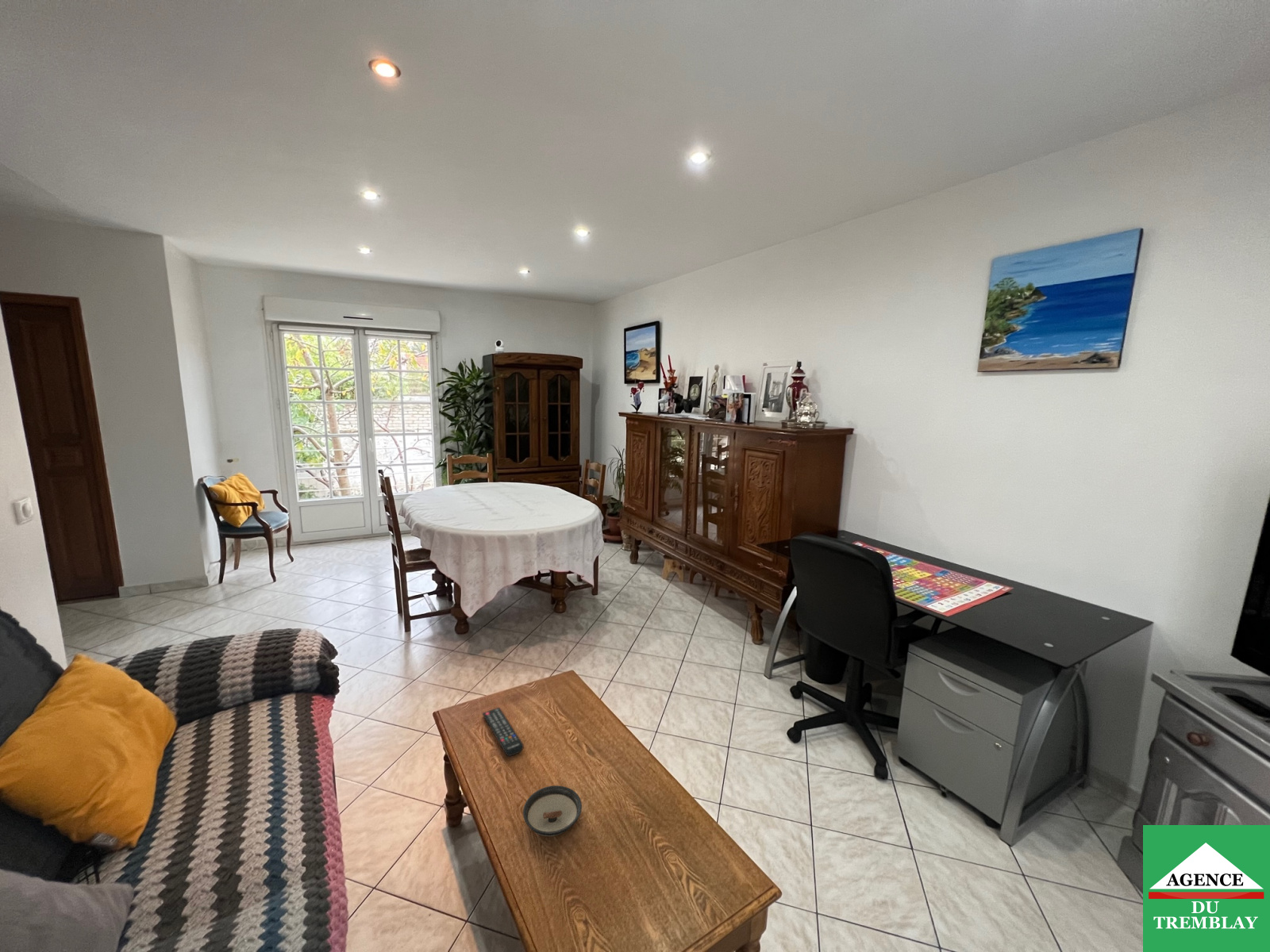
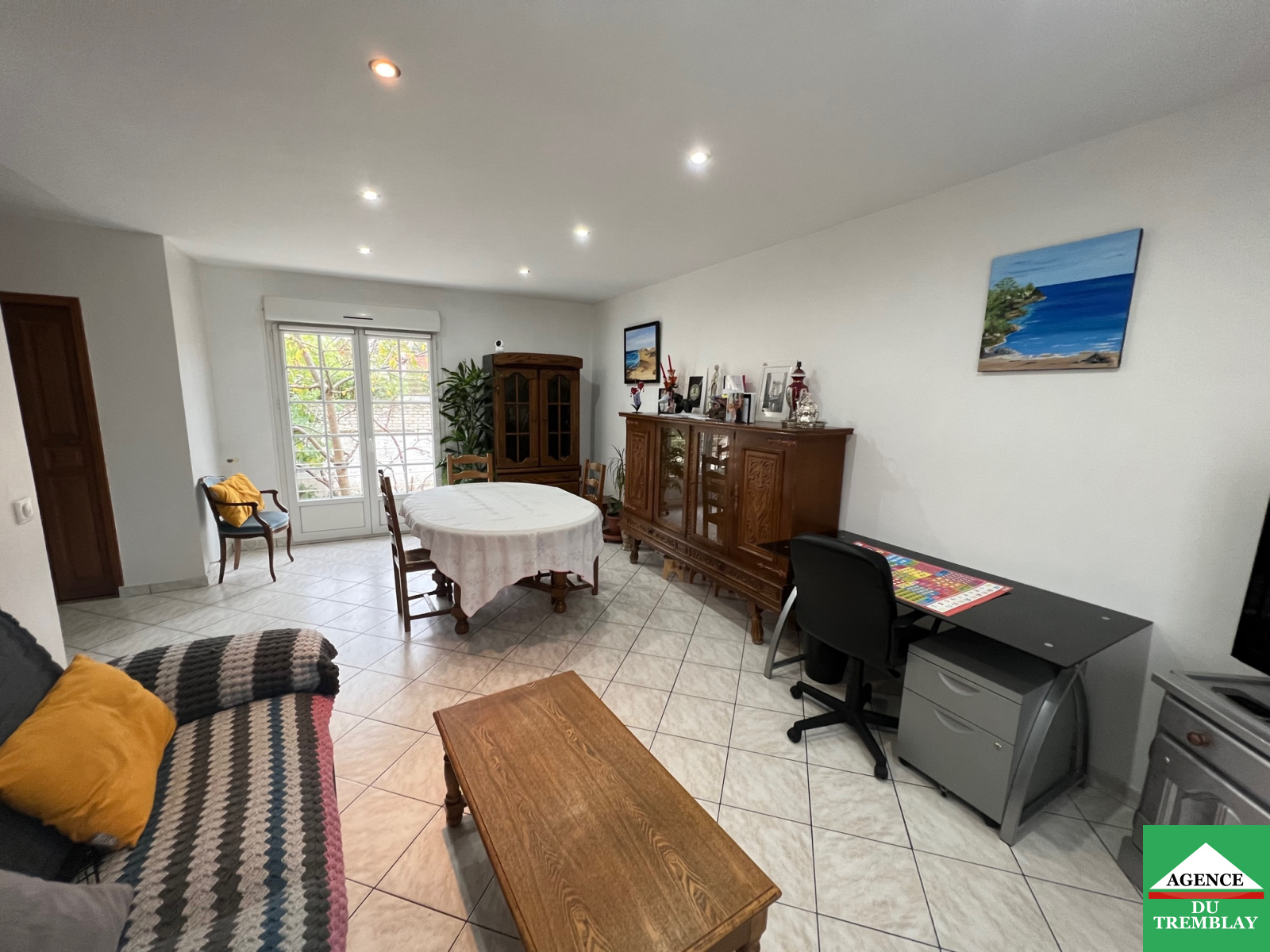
- remote control [482,707,525,757]
- saucer [522,785,583,837]
